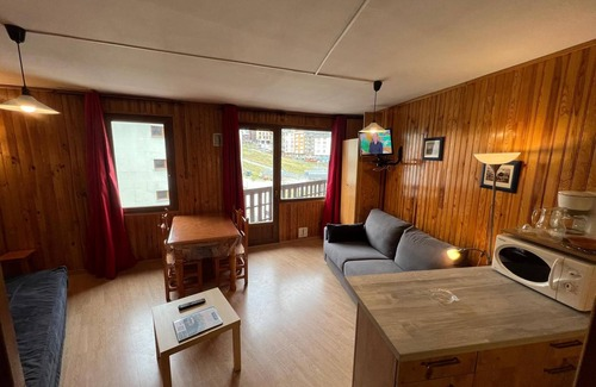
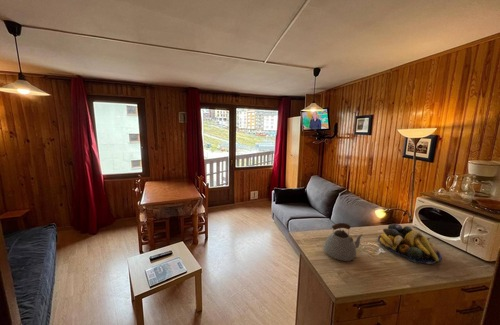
+ fruit bowl [377,223,442,265]
+ kettle [323,222,364,262]
